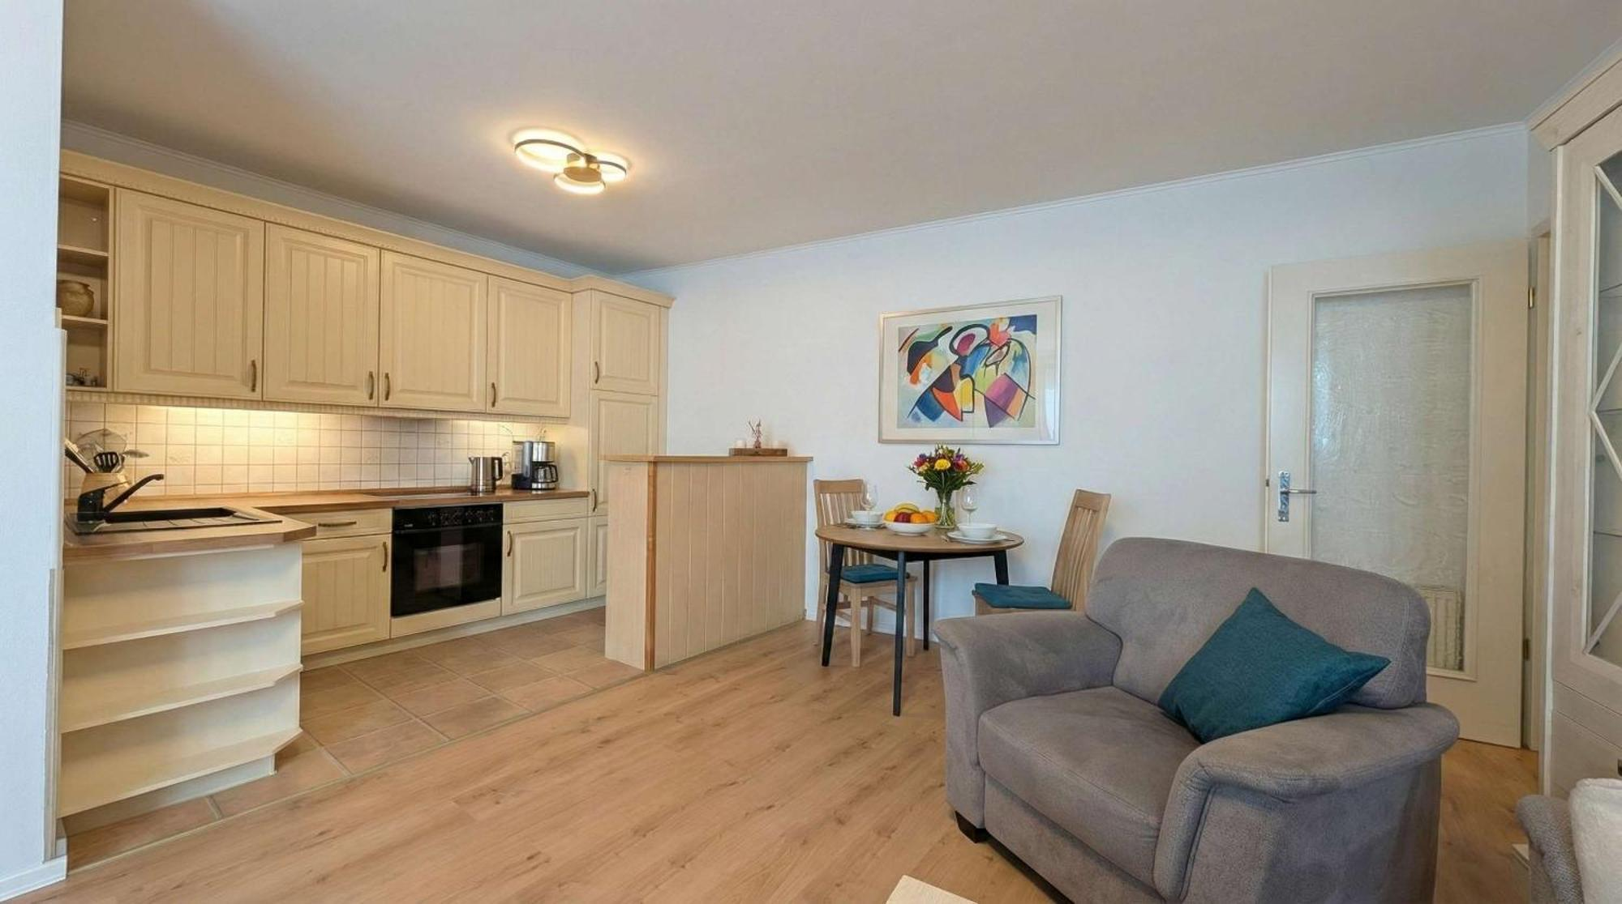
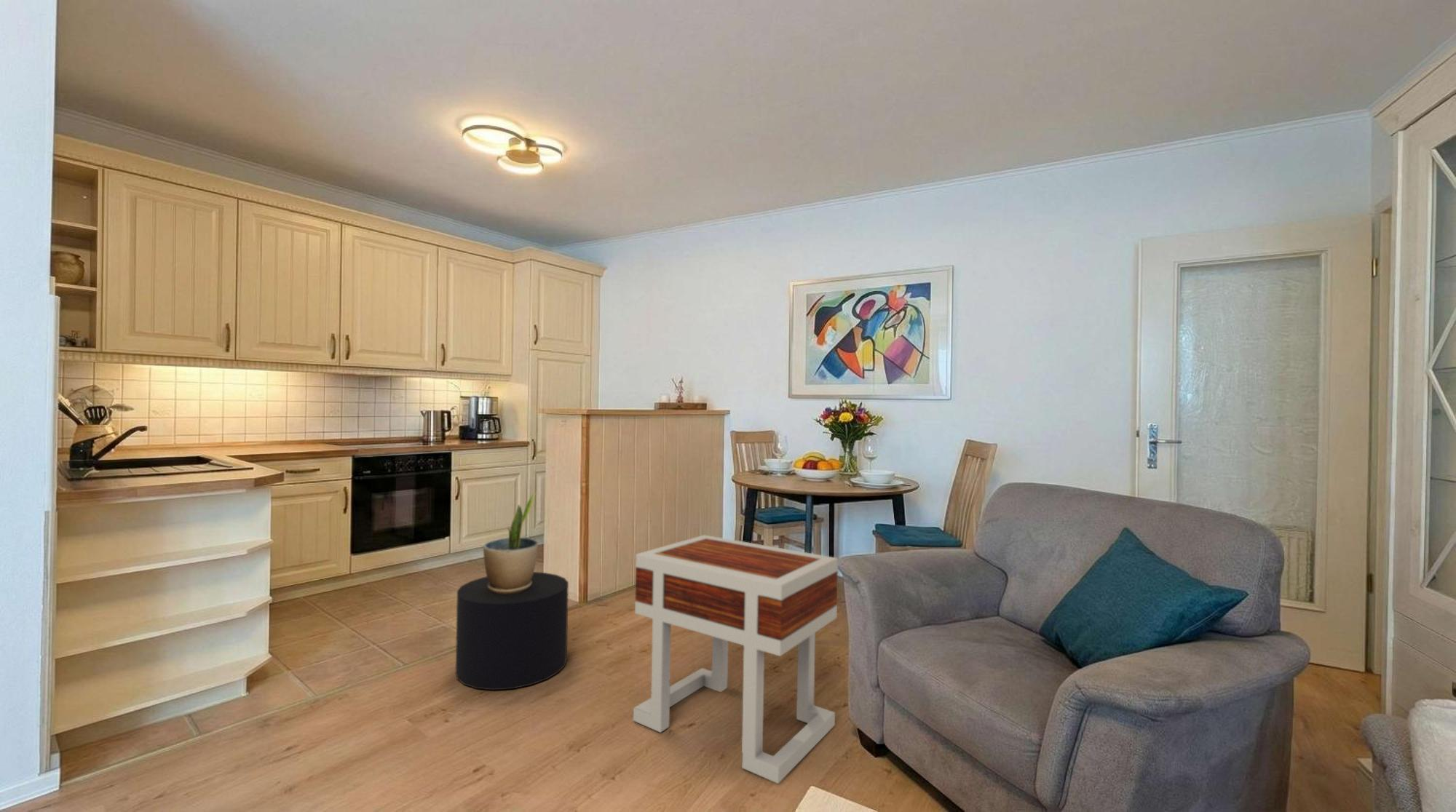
+ potted plant [483,493,539,594]
+ side table [633,534,839,784]
+ stool [455,571,569,691]
